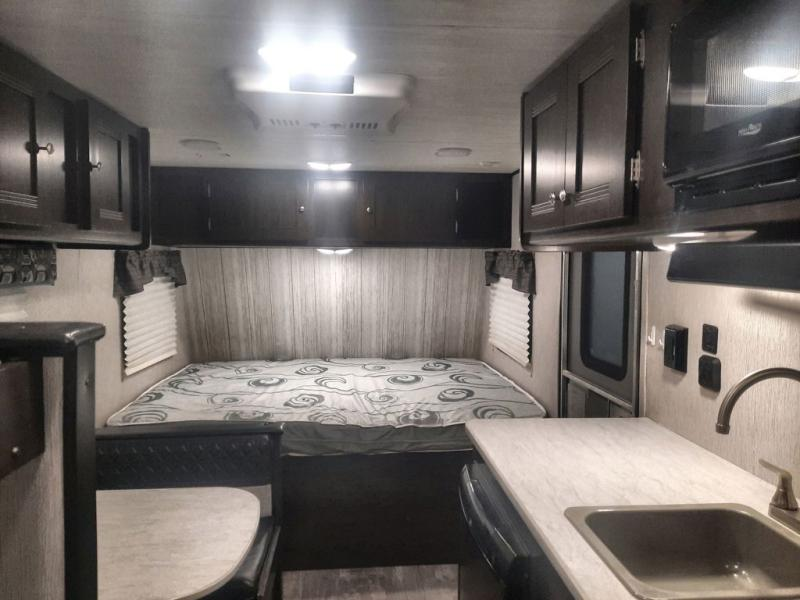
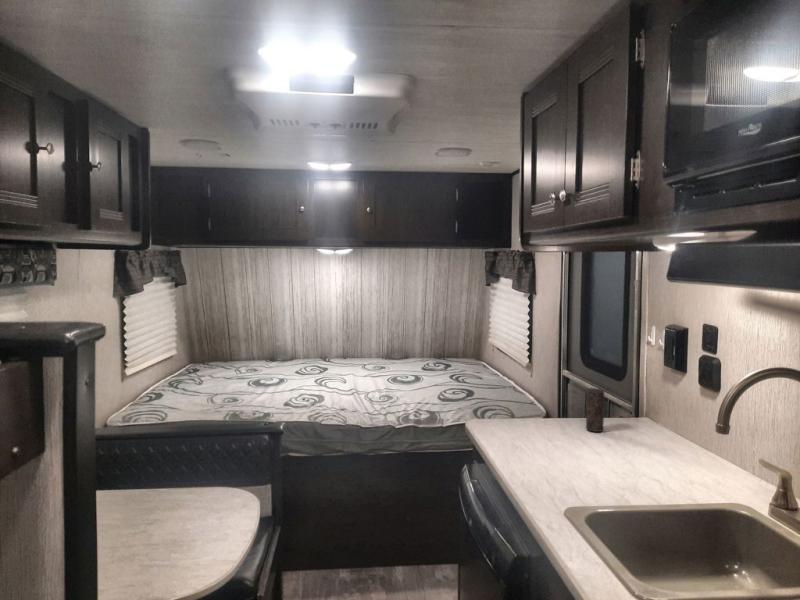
+ candle [585,387,605,433]
